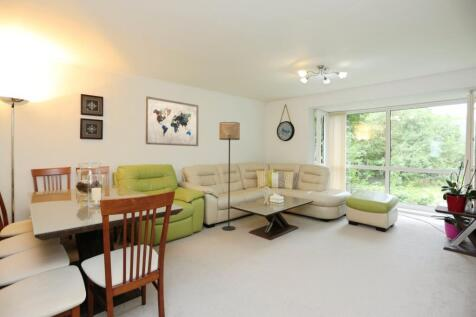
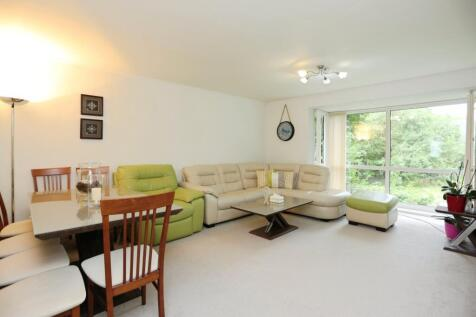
- floor lamp [218,121,241,231]
- wall art [144,95,200,147]
